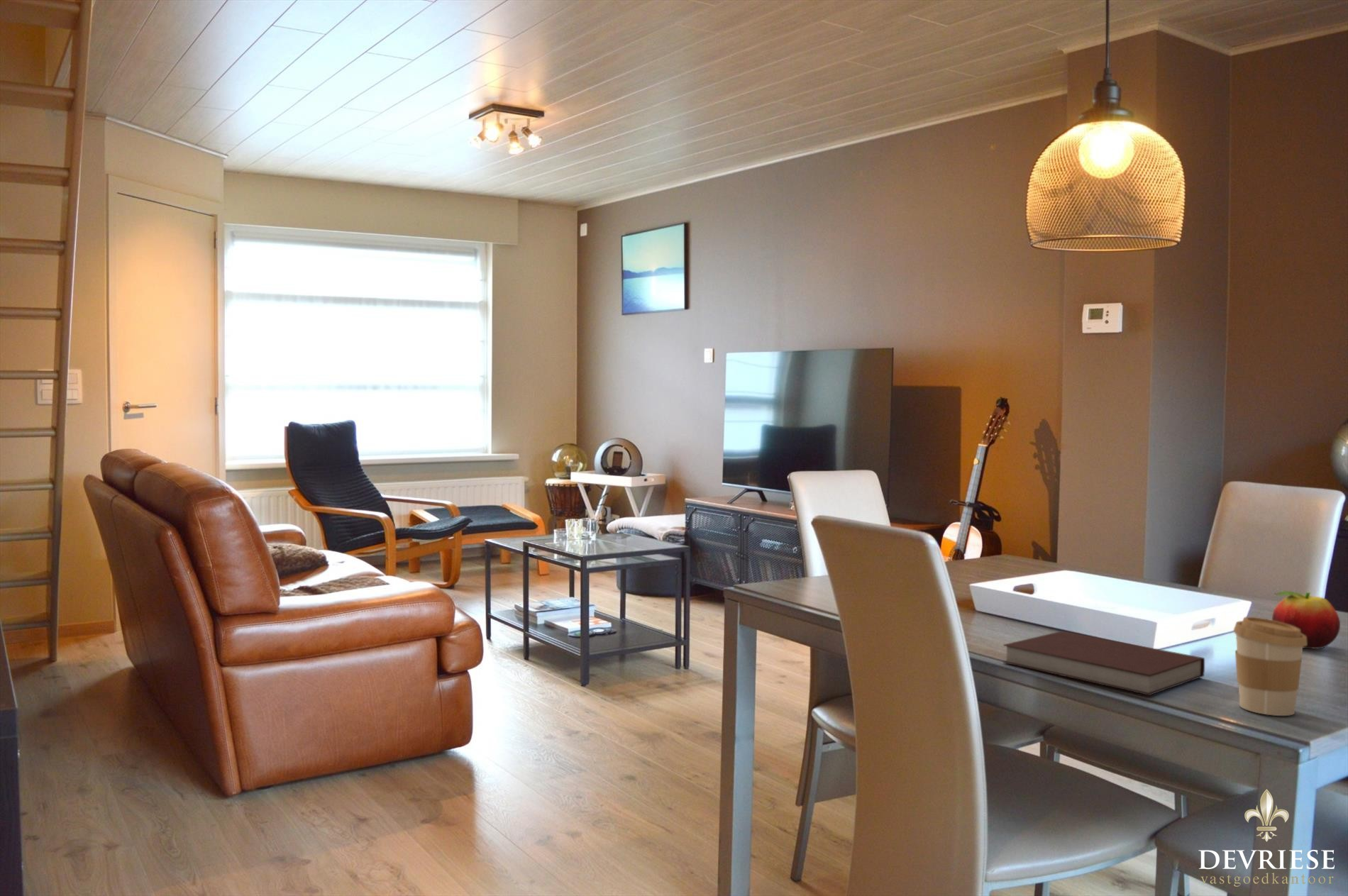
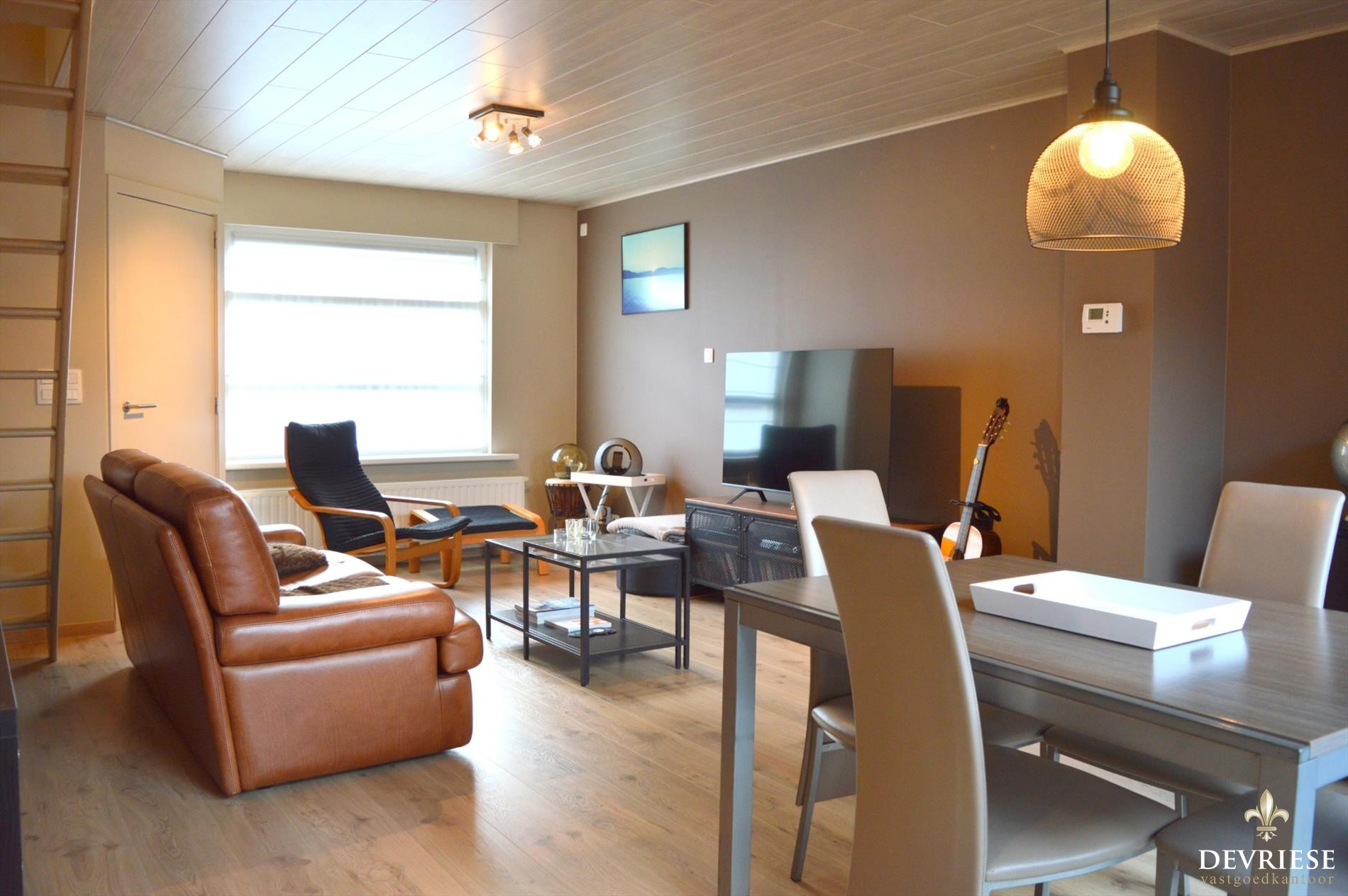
- coffee cup [1232,616,1307,717]
- notebook [1002,630,1205,696]
- fruit [1271,590,1341,649]
